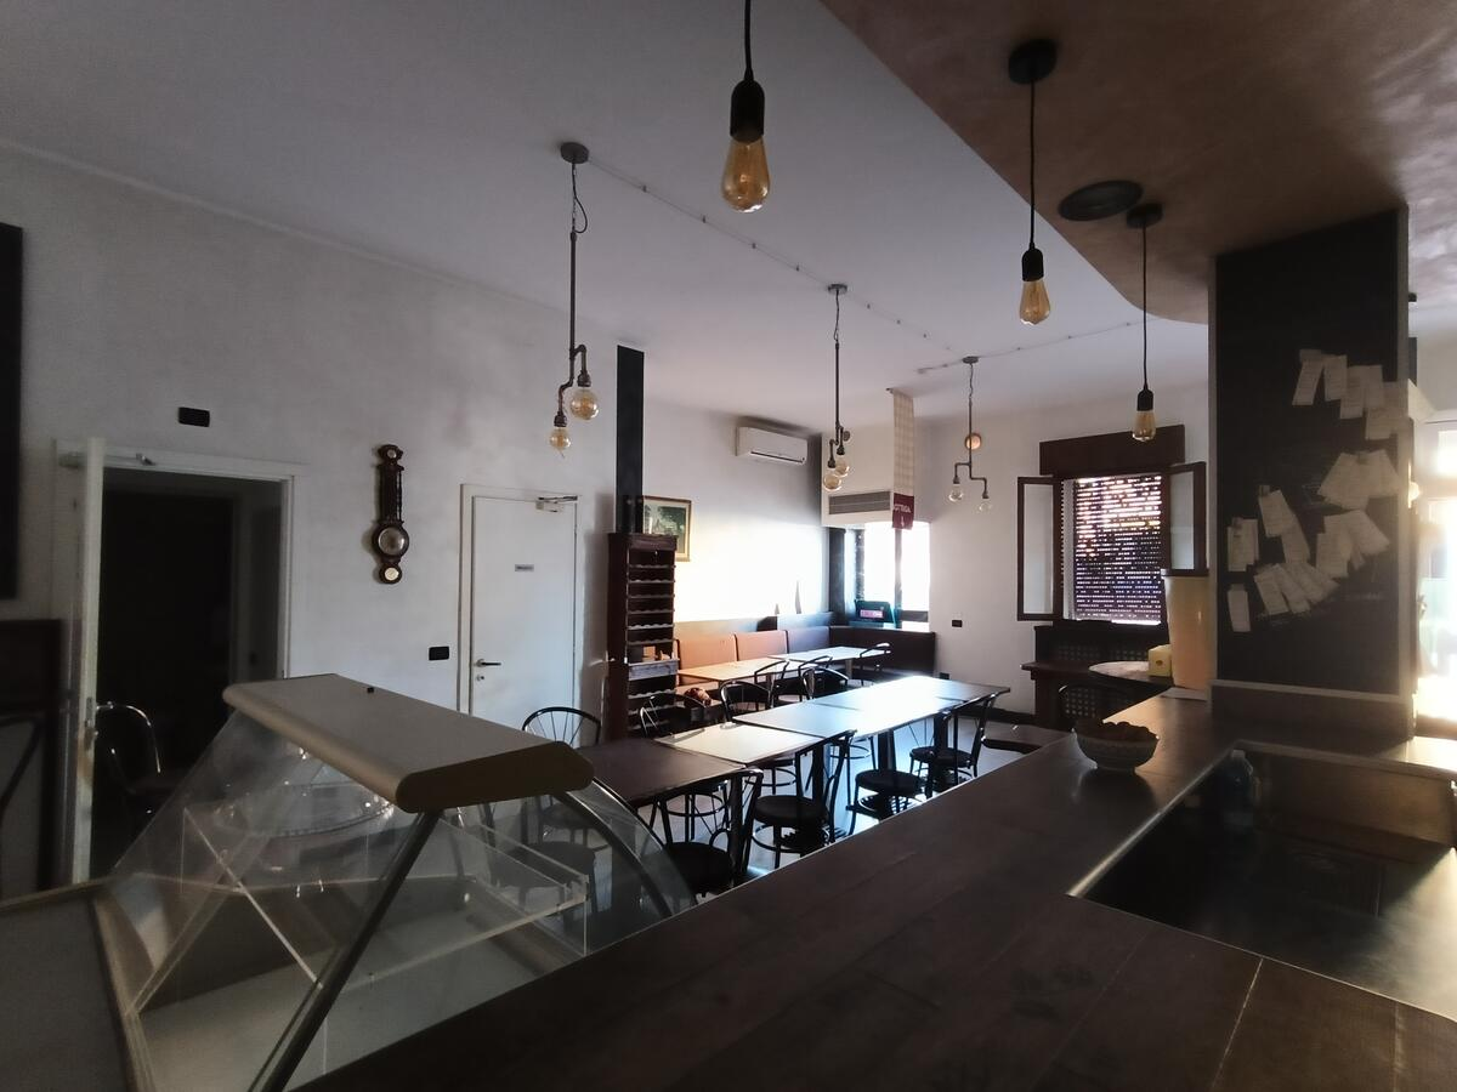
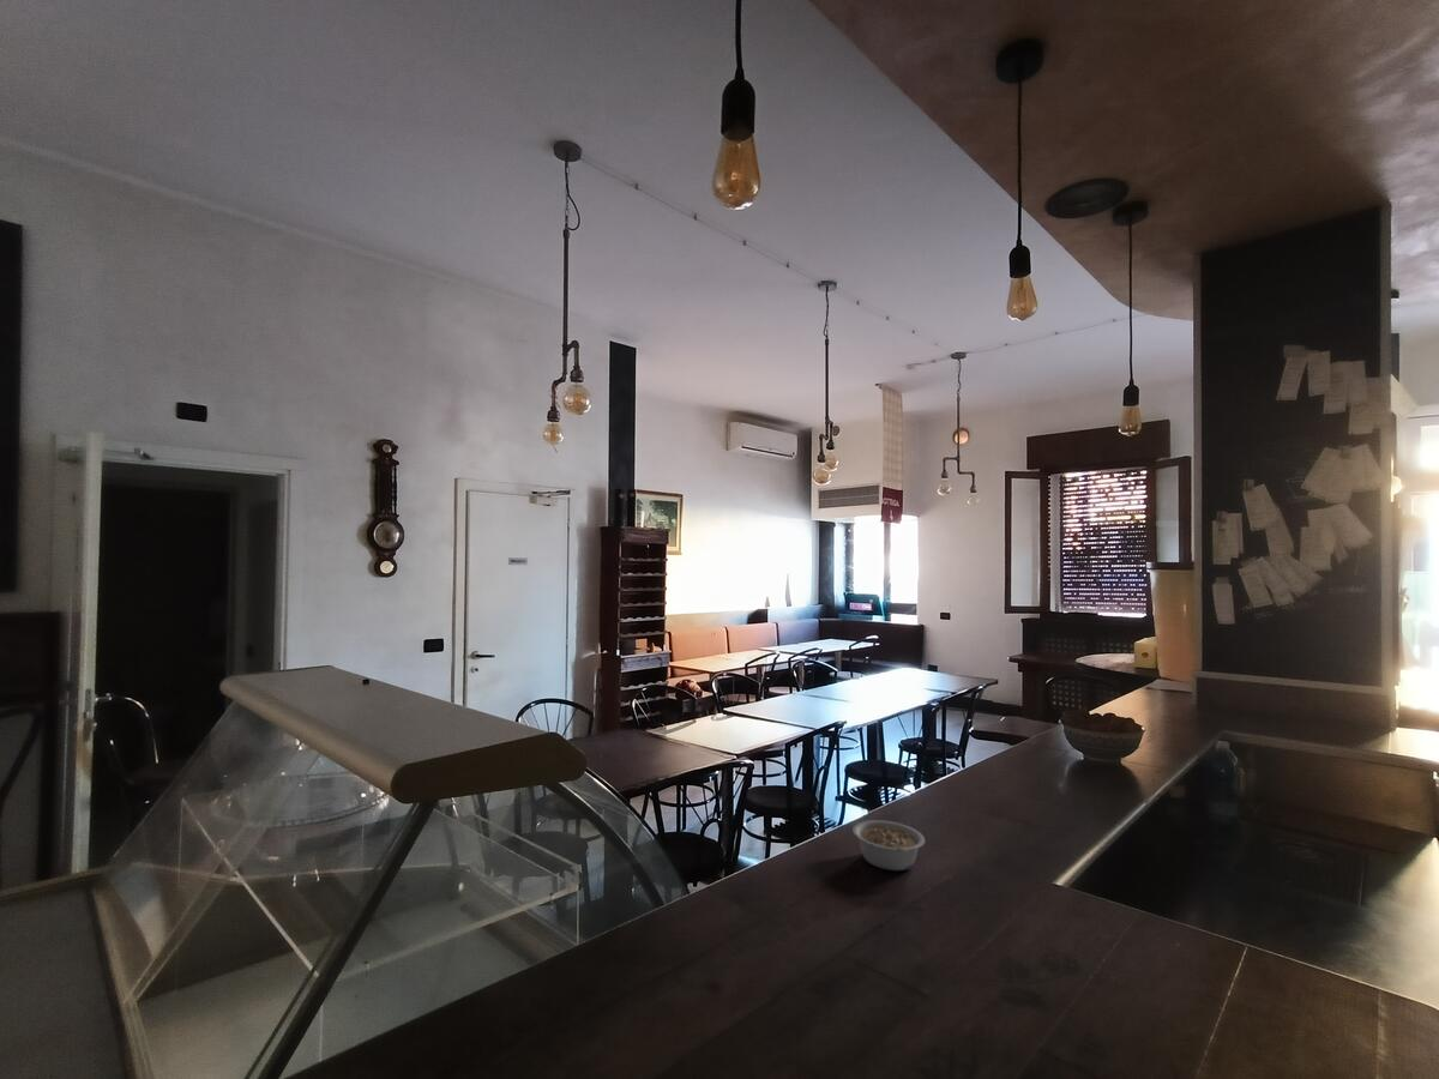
+ legume [851,819,926,872]
